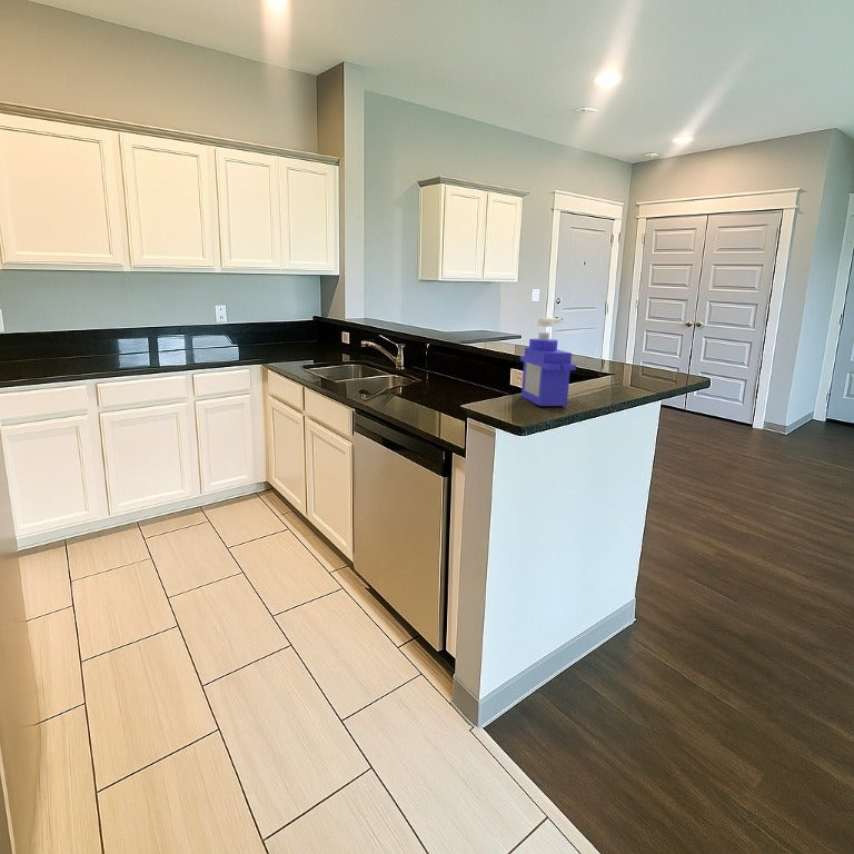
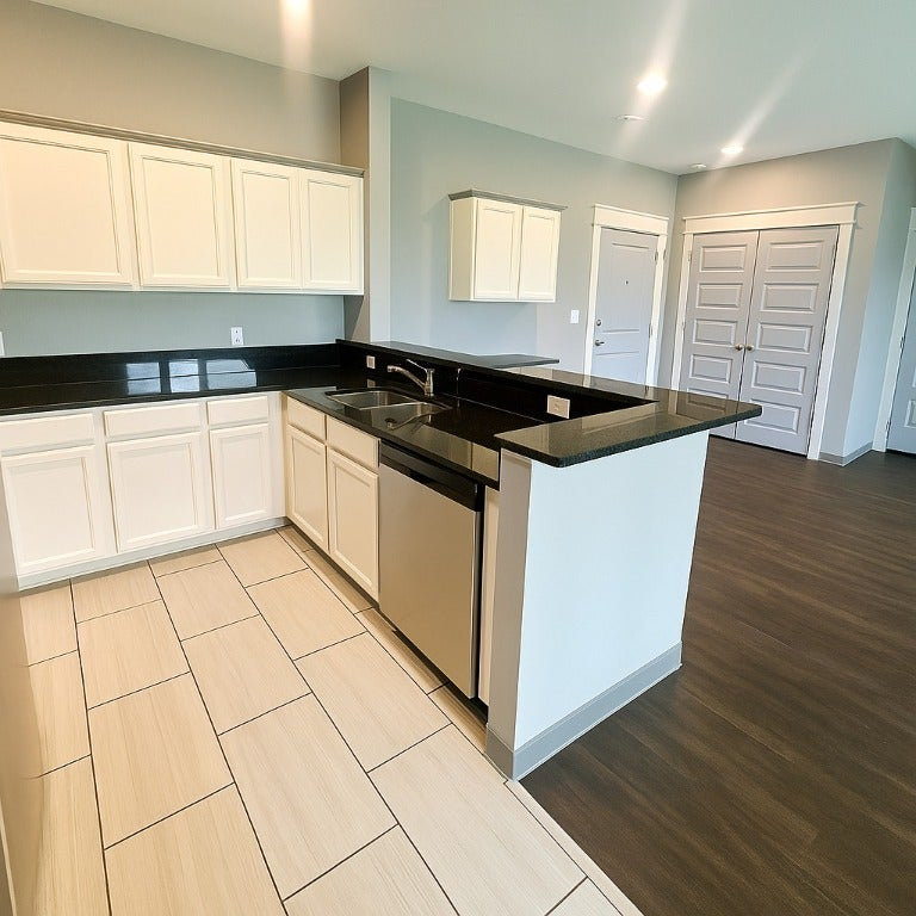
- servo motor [519,317,577,407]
